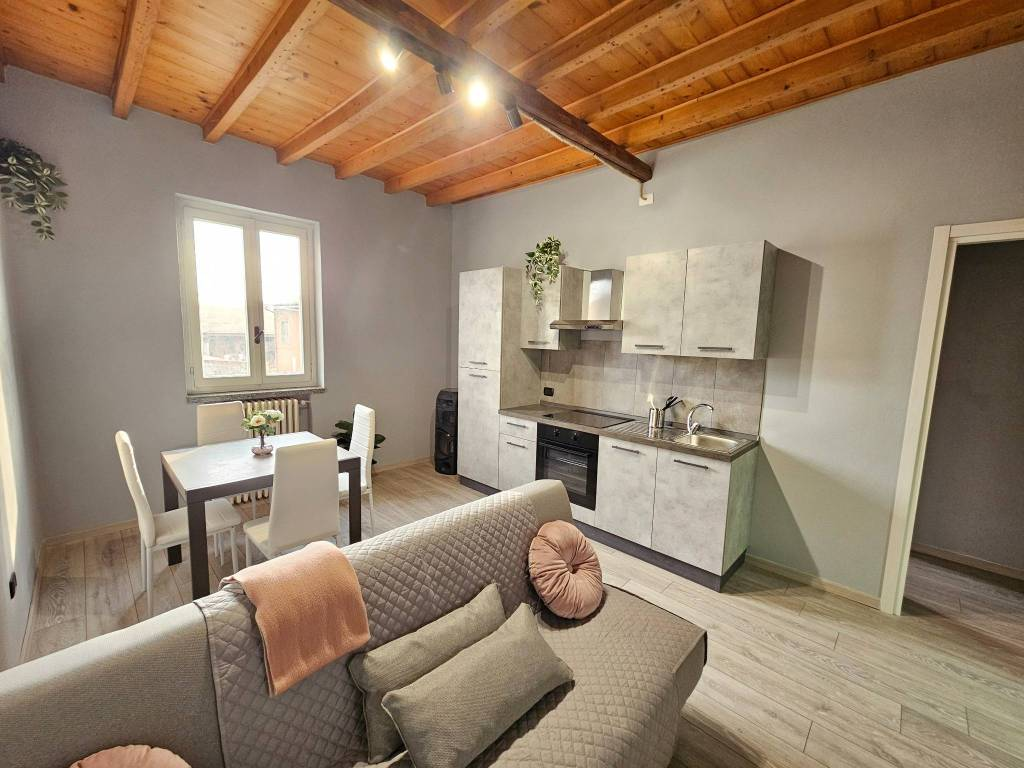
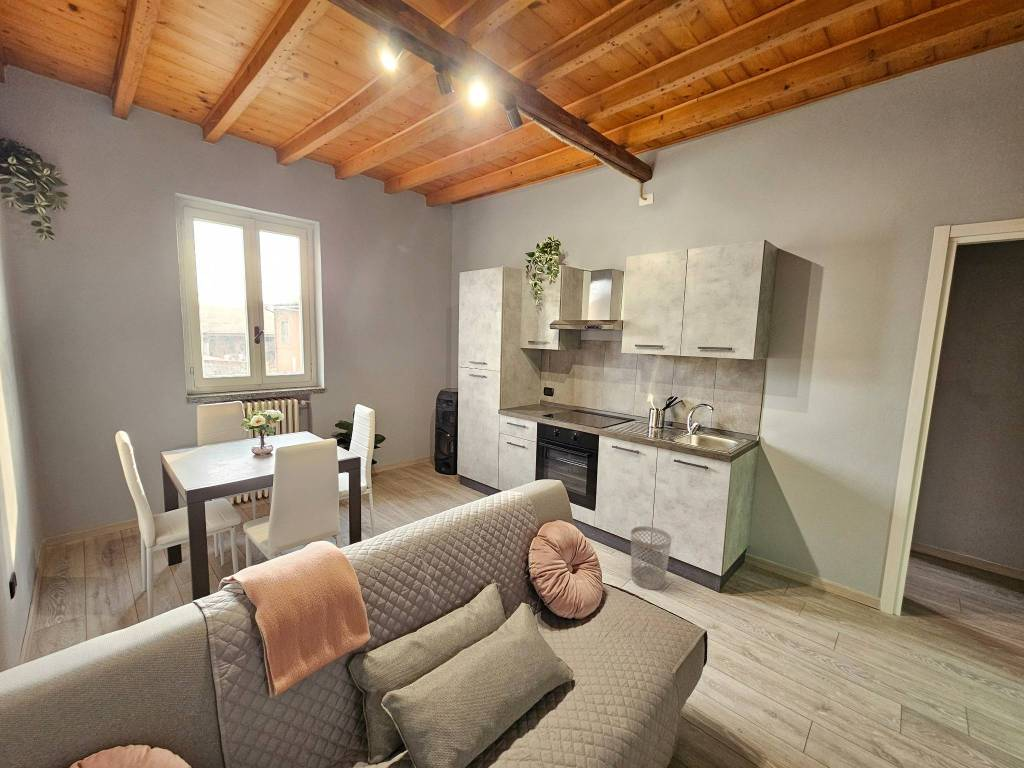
+ wastebasket [630,525,673,591]
